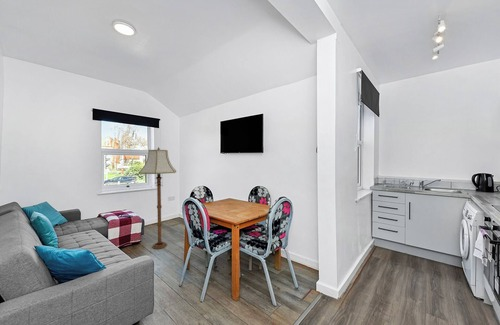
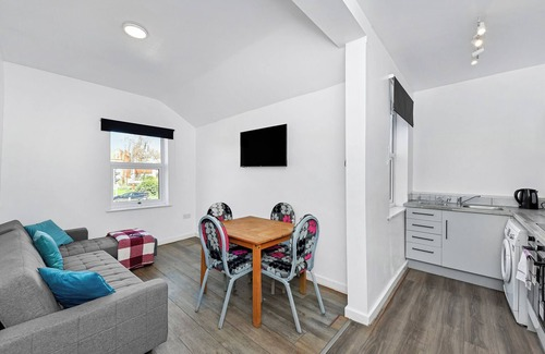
- floor lamp [138,146,177,250]
